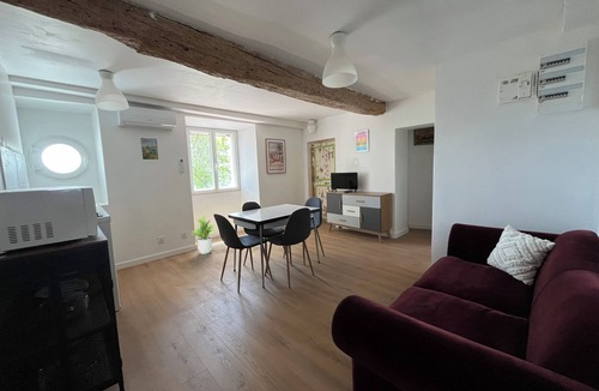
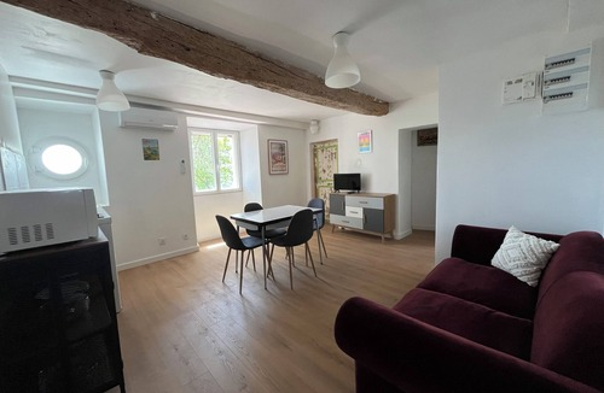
- potted plant [190,215,216,255]
